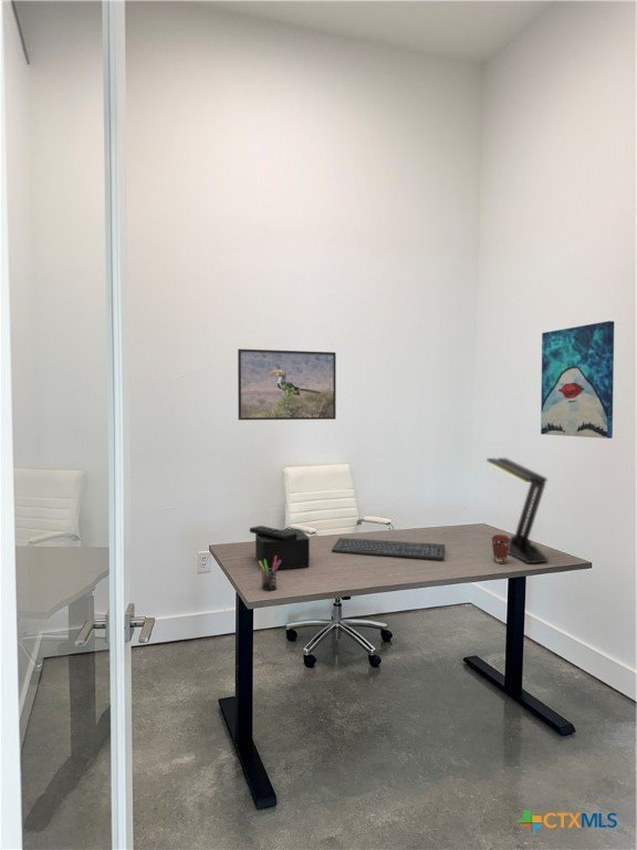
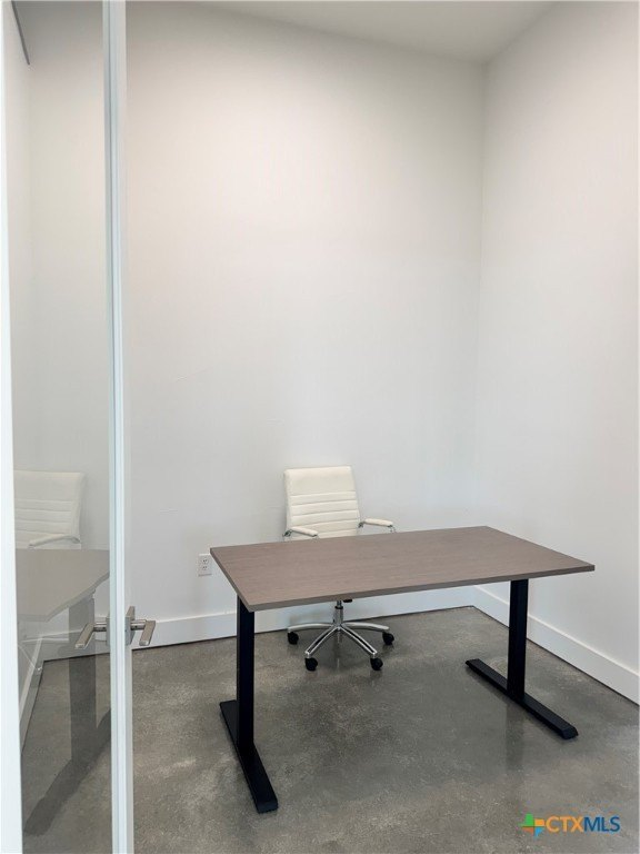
- speaker [249,525,311,571]
- keyboard [331,537,446,561]
- pen holder [259,556,281,591]
- coffee cup [490,533,511,564]
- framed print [237,348,337,421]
- desk lamp [485,457,550,564]
- wall art [540,320,615,439]
